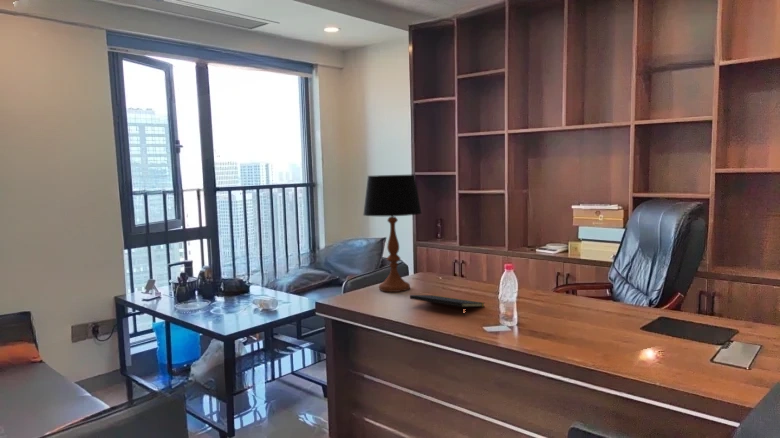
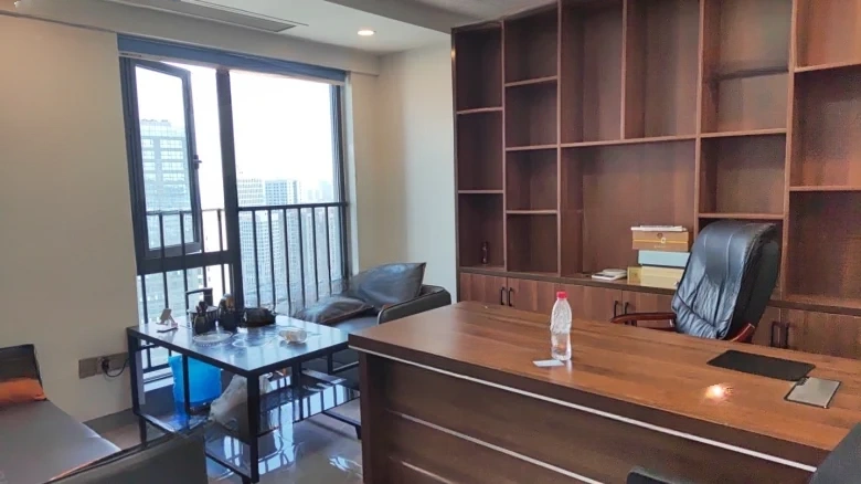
- table lamp [362,174,422,293]
- notepad [409,294,485,317]
